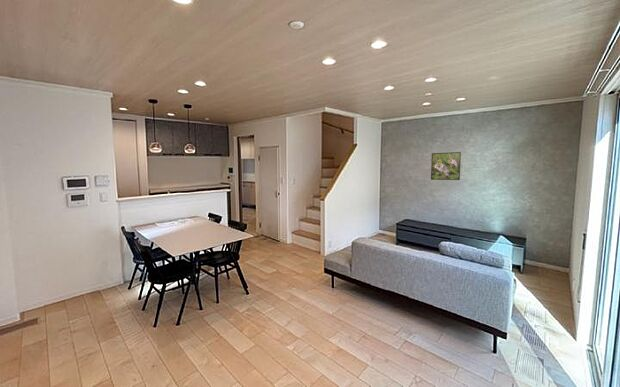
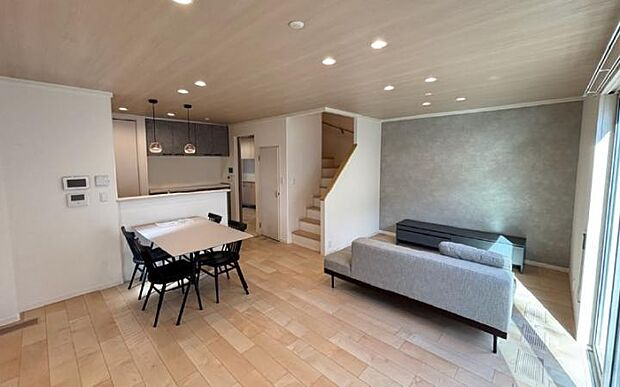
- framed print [430,151,462,181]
